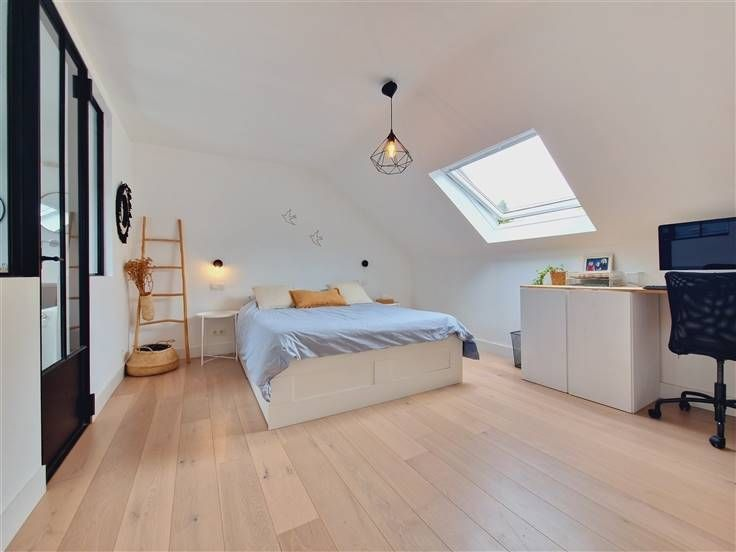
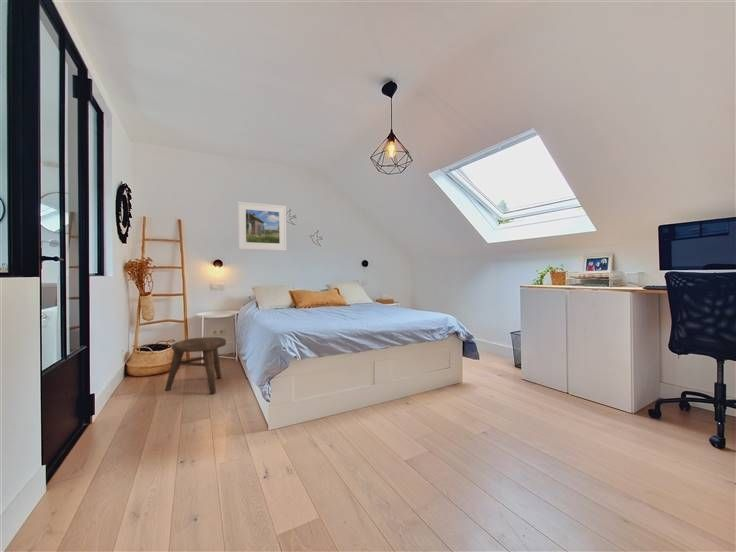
+ stool [164,336,227,394]
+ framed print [237,201,288,252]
